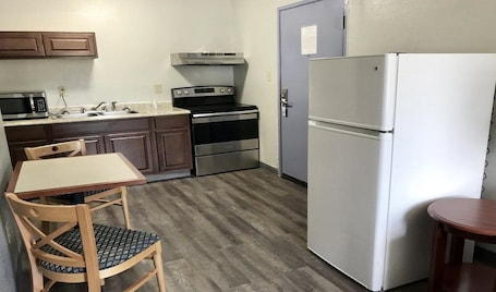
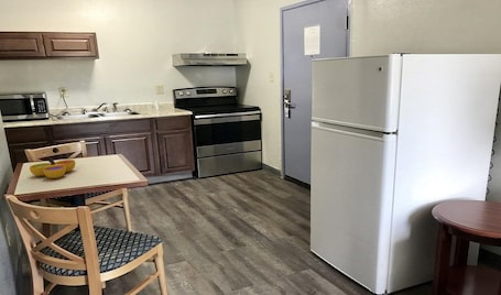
+ decorative bowl [29,156,76,179]
